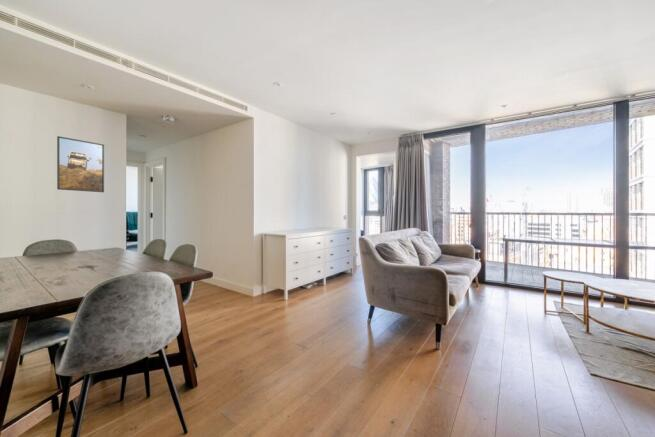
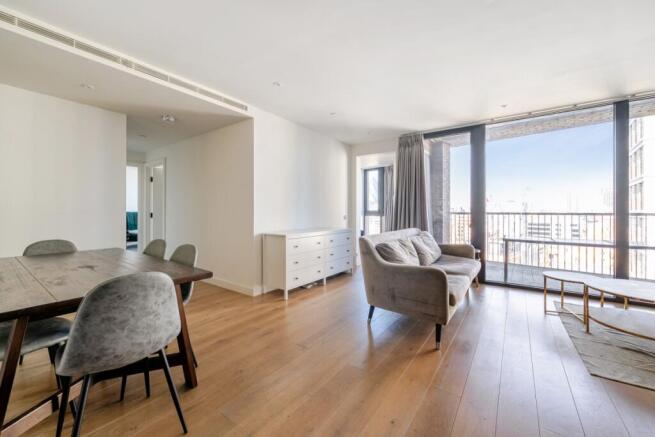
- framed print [56,135,105,193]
